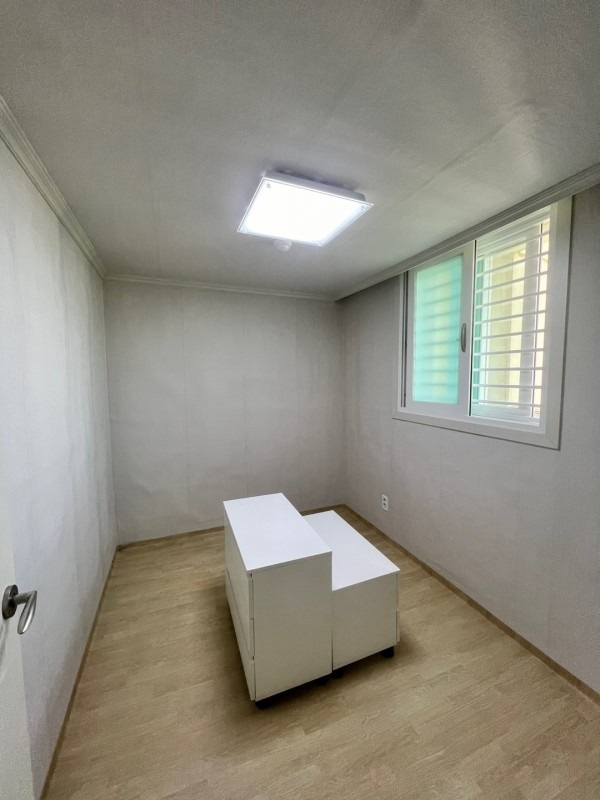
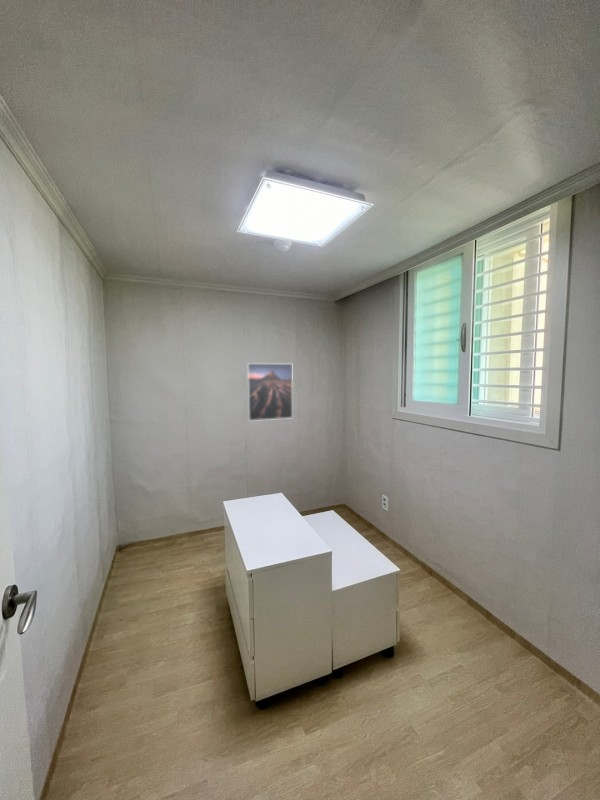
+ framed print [246,362,294,422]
